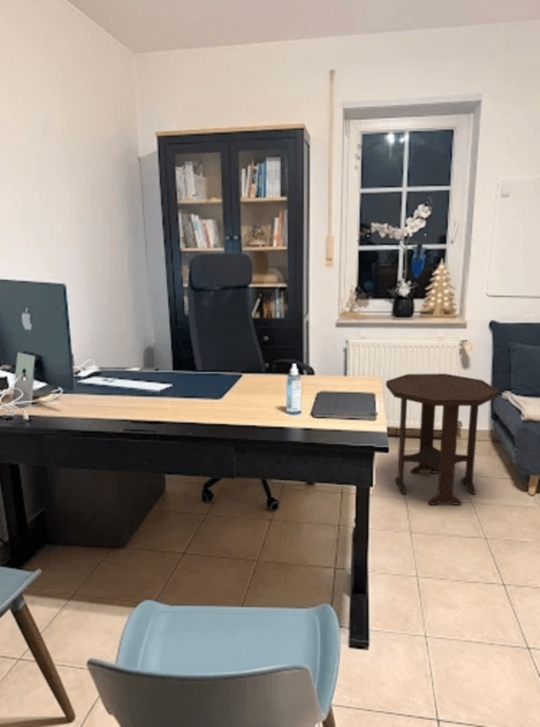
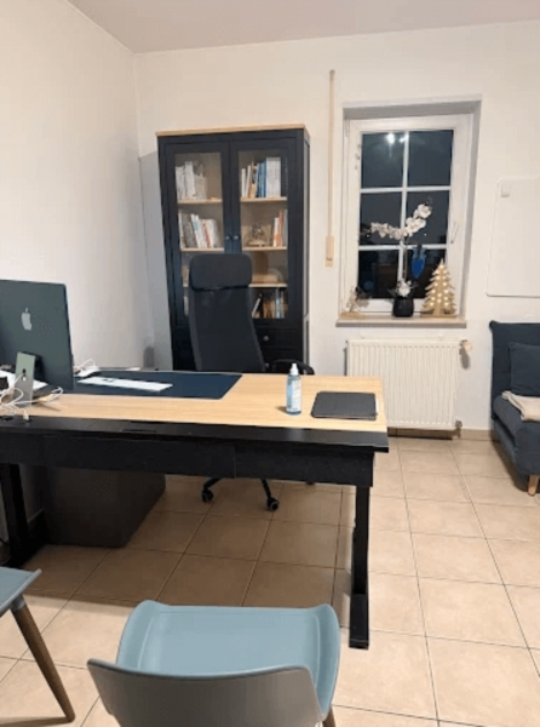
- side table [385,372,500,505]
